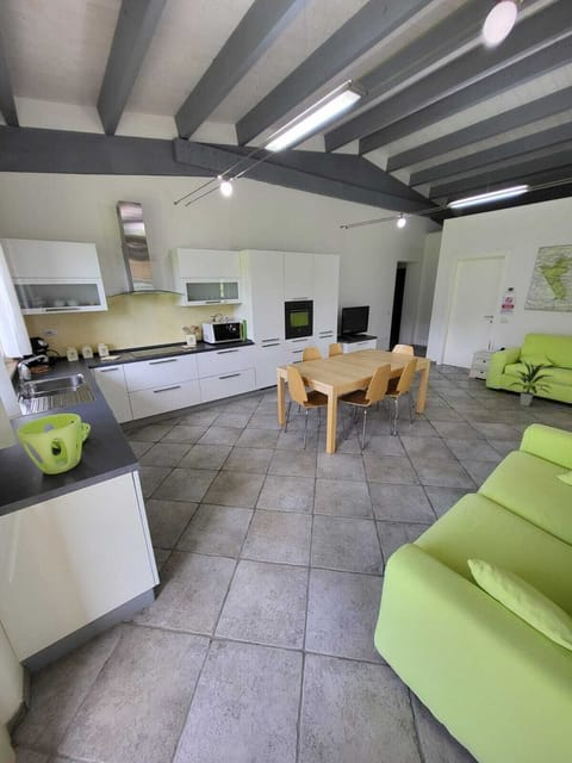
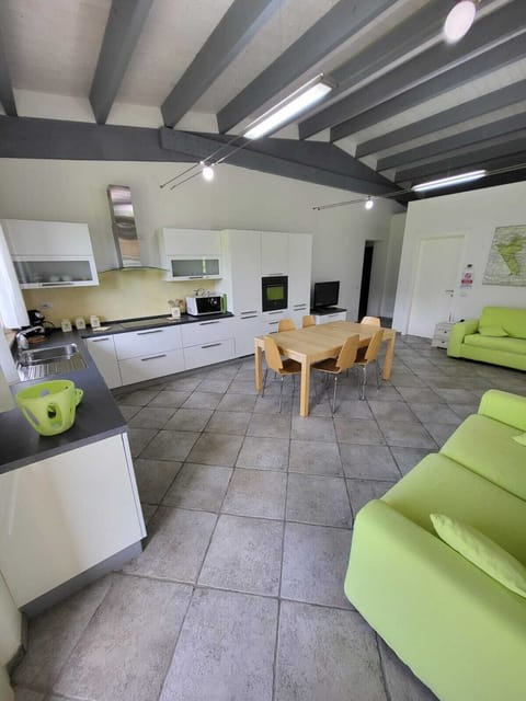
- indoor plant [506,360,554,408]
